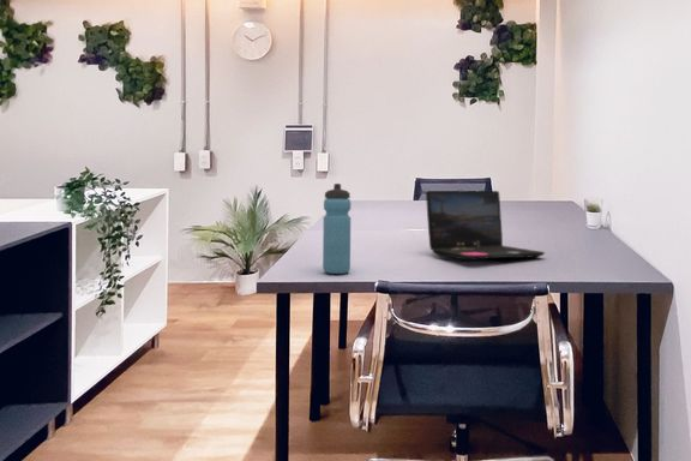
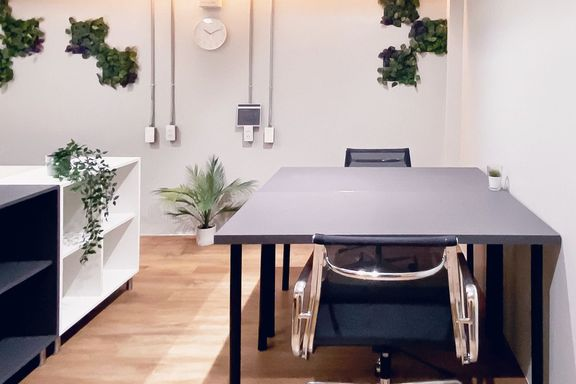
- water bottle [322,182,351,275]
- laptop [425,190,546,261]
